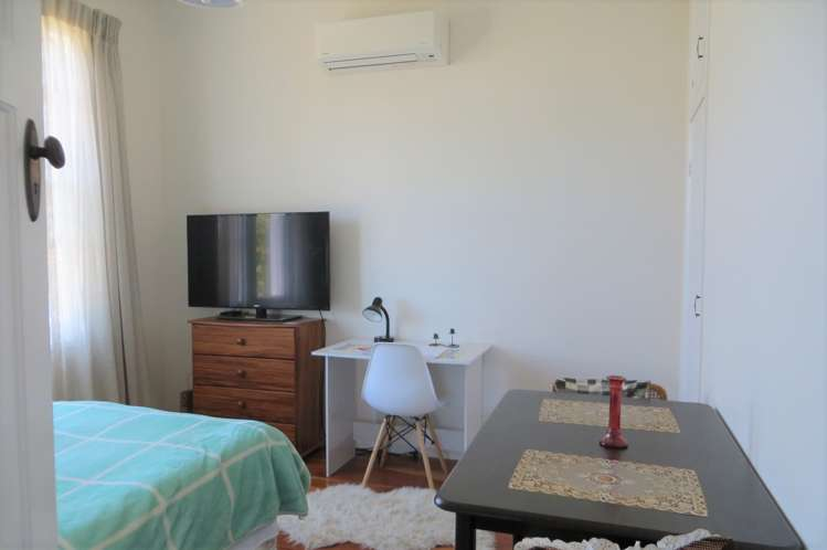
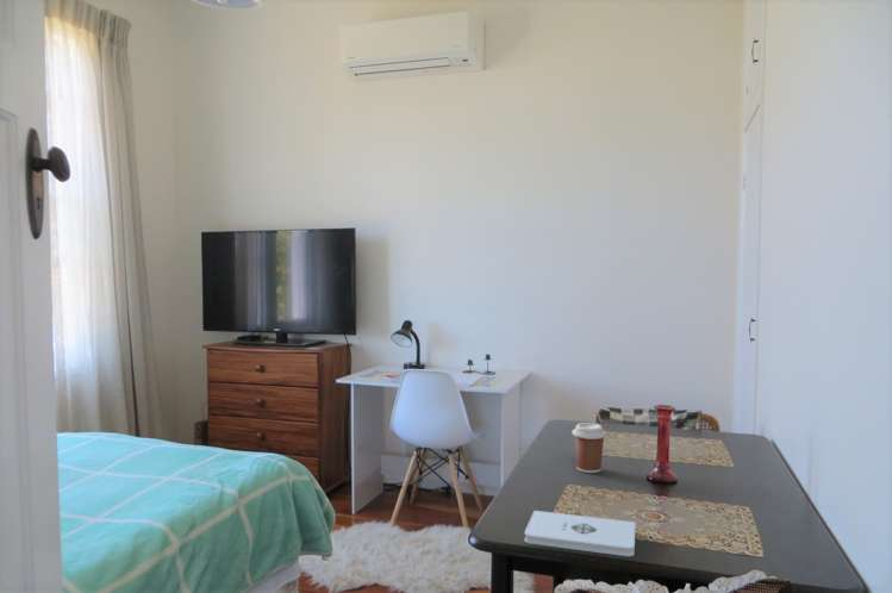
+ coffee cup [570,422,607,474]
+ notepad [523,510,636,557]
